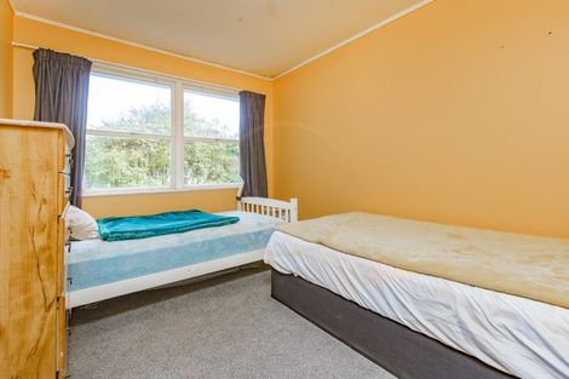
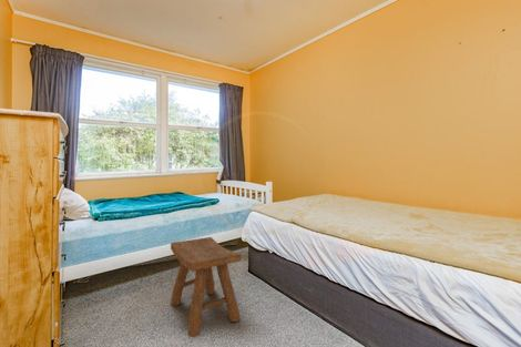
+ stool [170,236,243,338]
